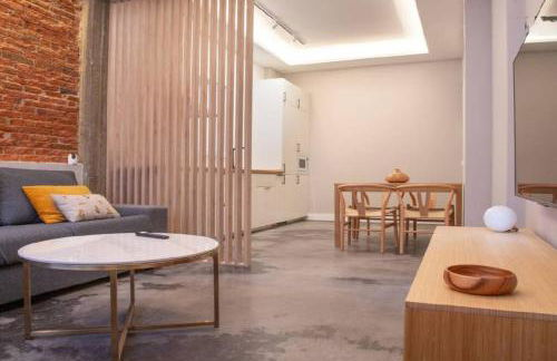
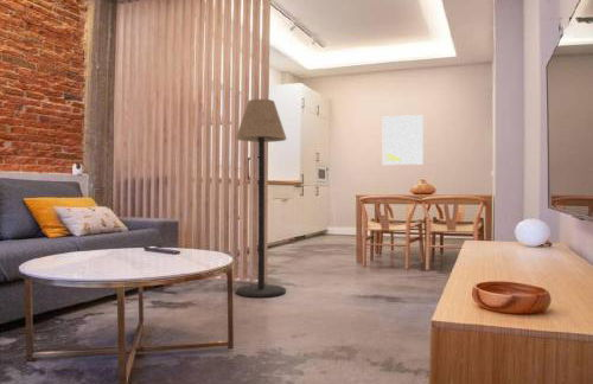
+ wall art [382,114,425,166]
+ floor lamp [235,98,288,299]
